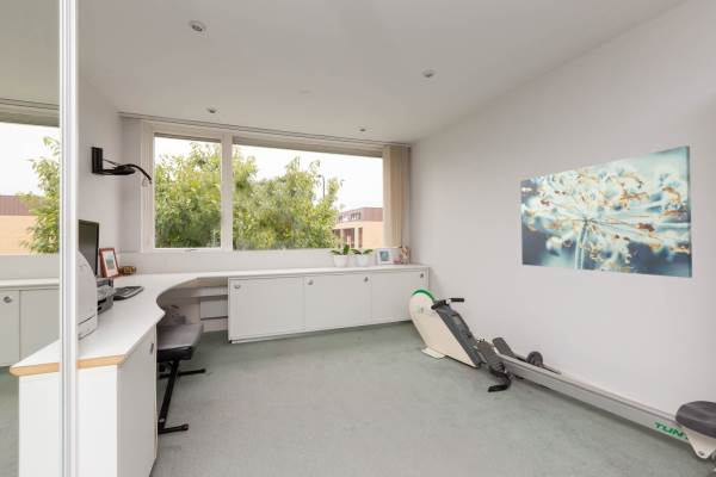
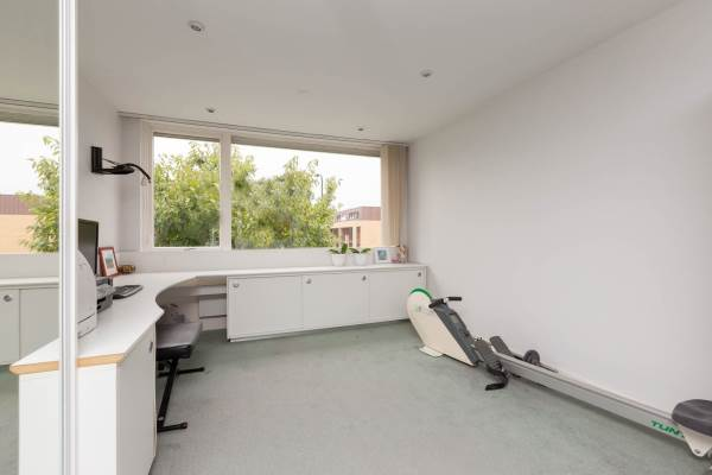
- wall art [519,144,693,279]
